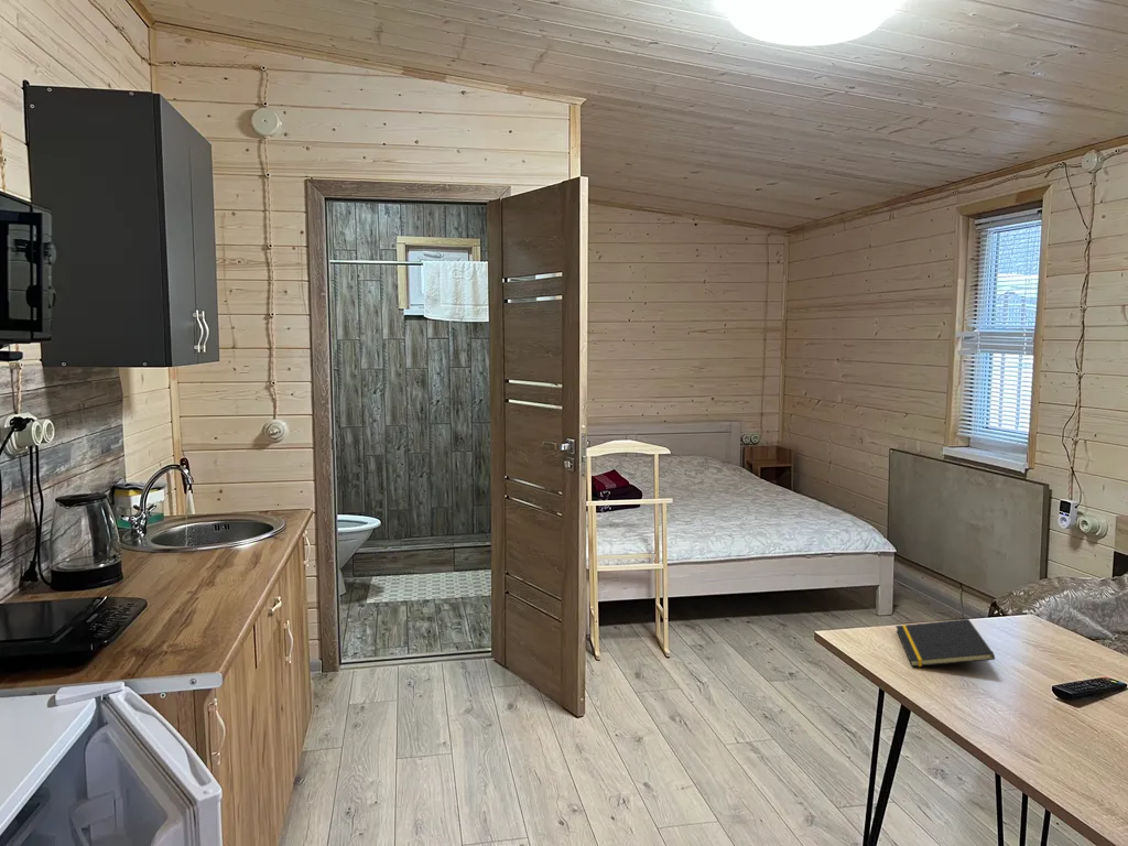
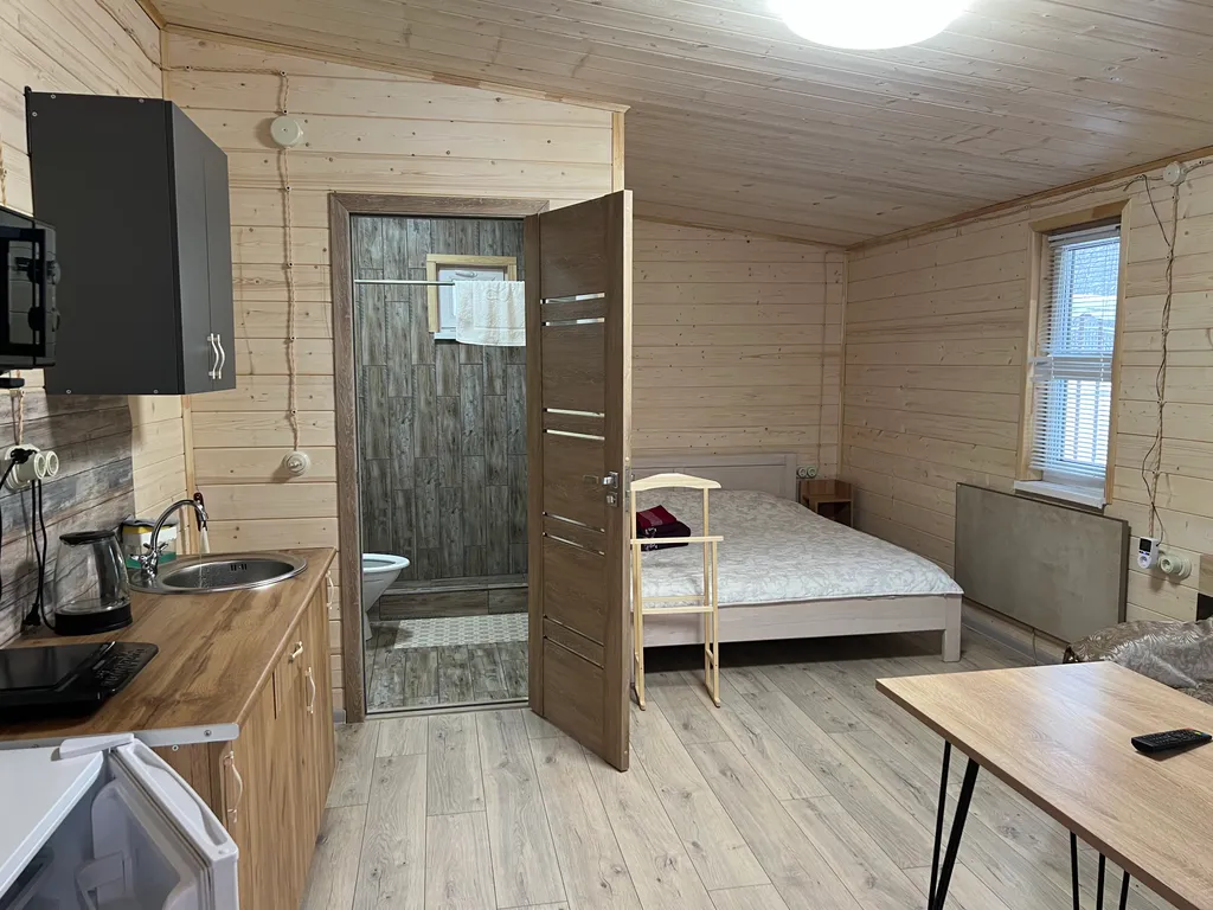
- notepad [894,618,996,668]
